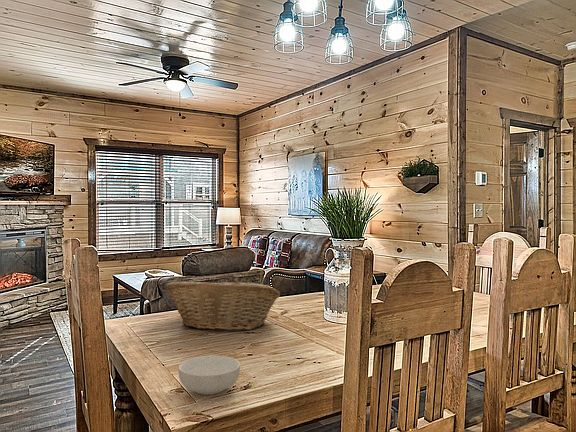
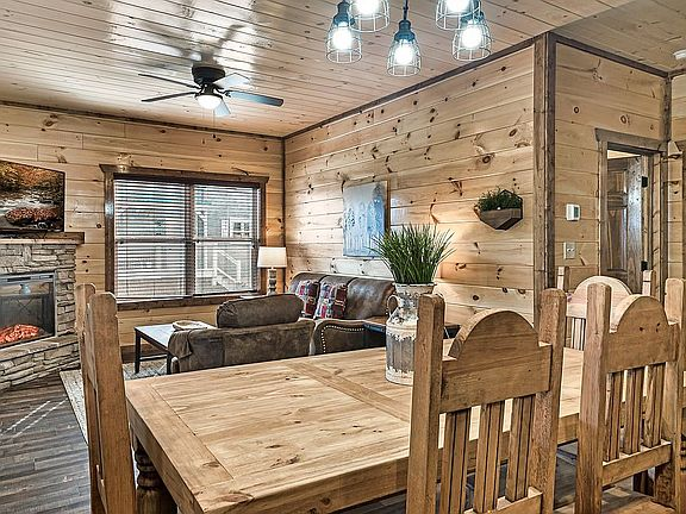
- cereal bowl [177,354,241,396]
- fruit basket [164,279,281,332]
